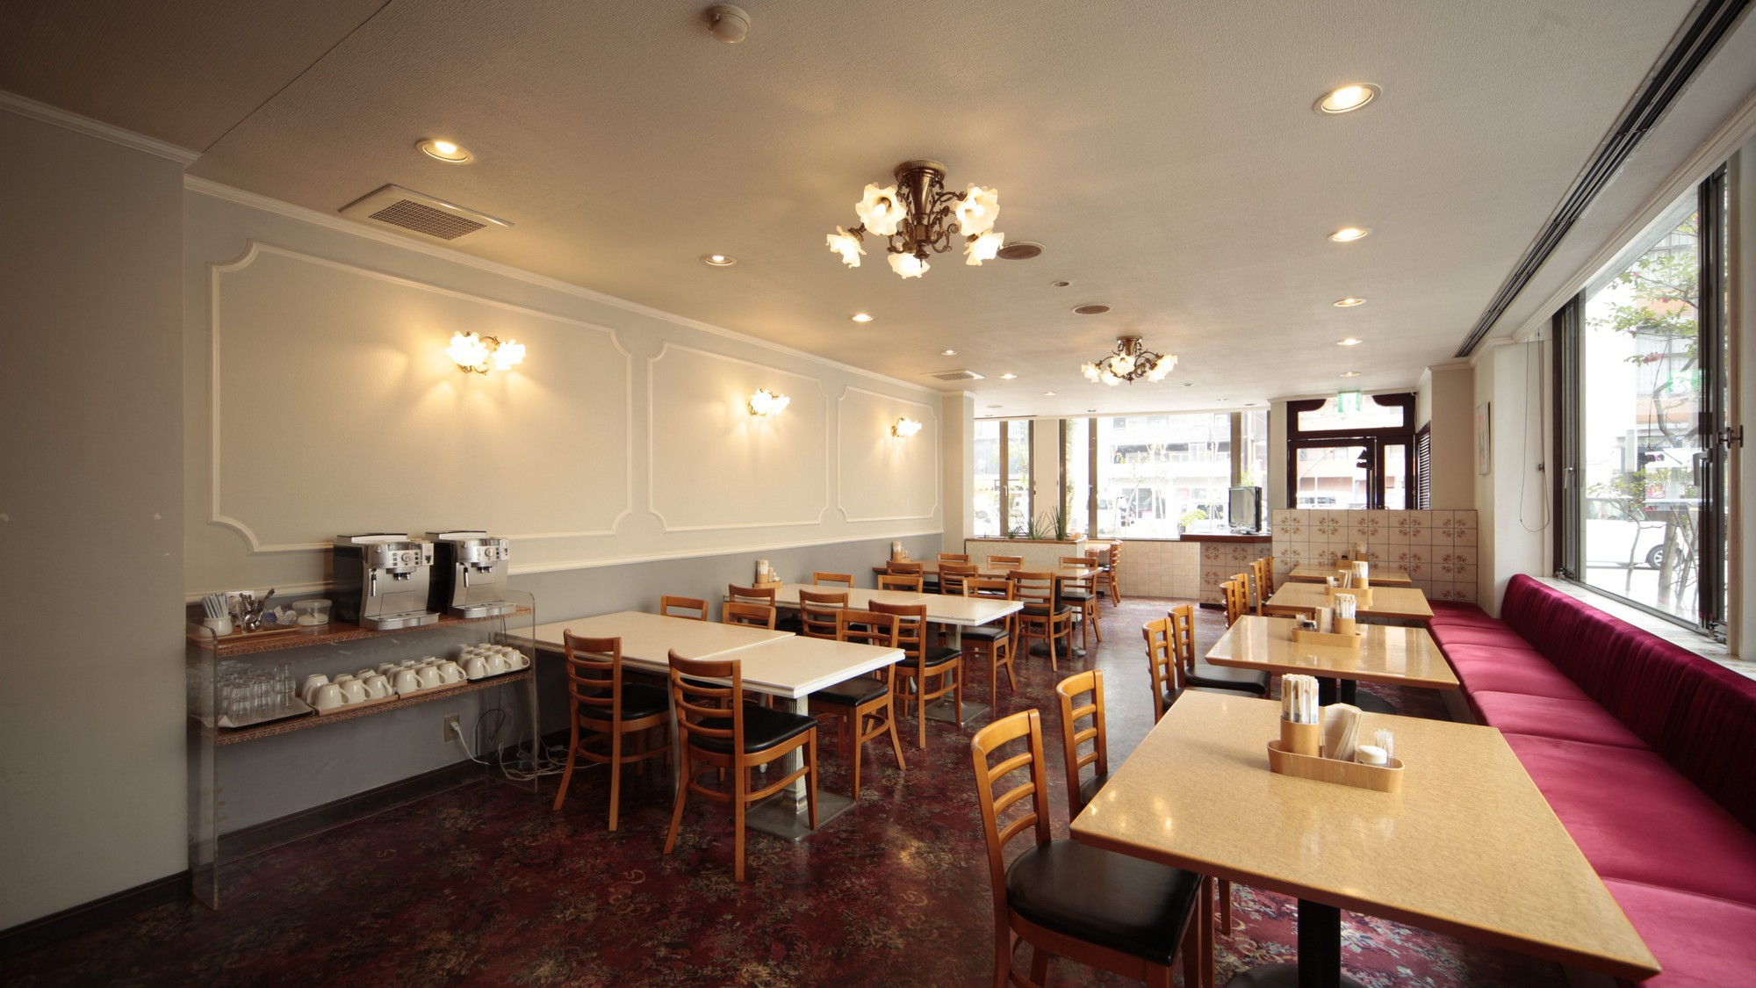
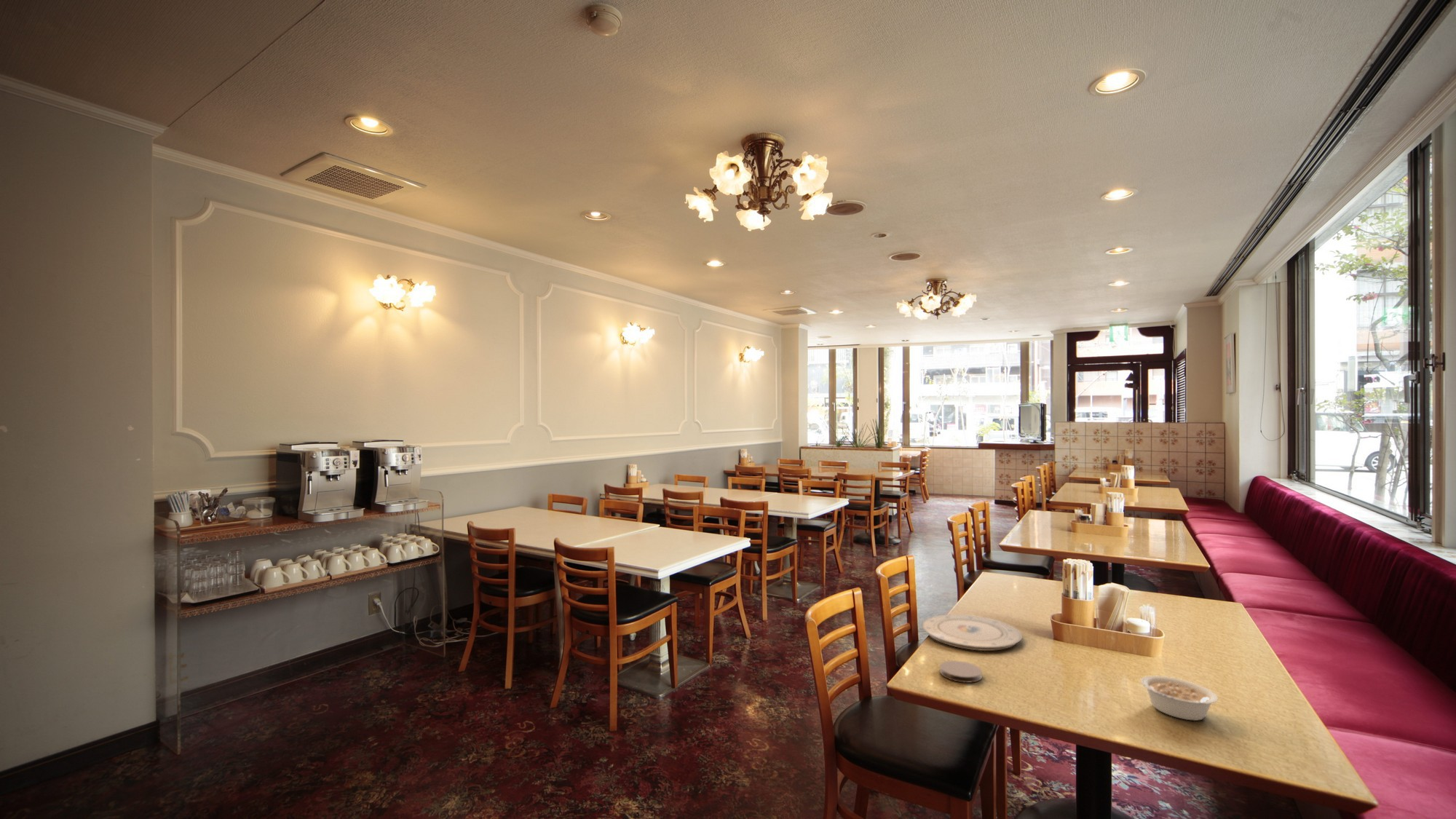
+ coaster [939,660,983,684]
+ plate [922,614,1023,652]
+ legume [1140,675,1219,721]
